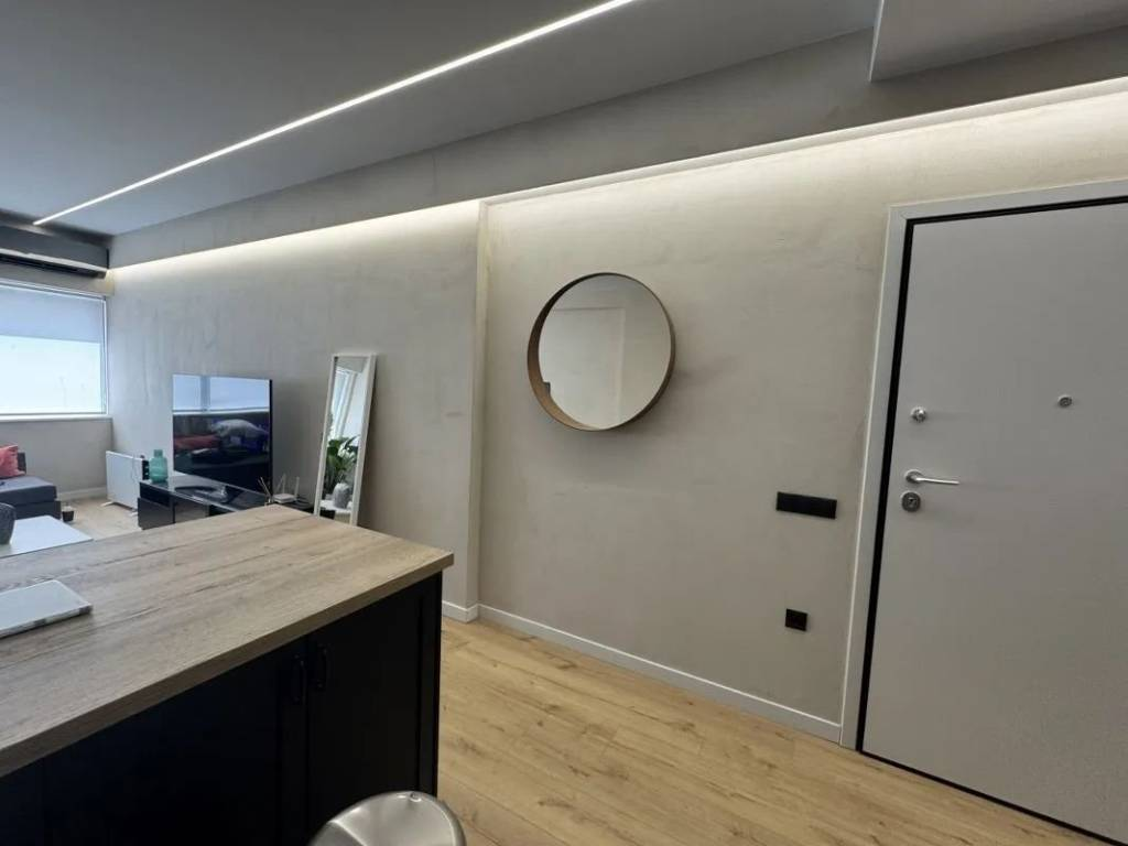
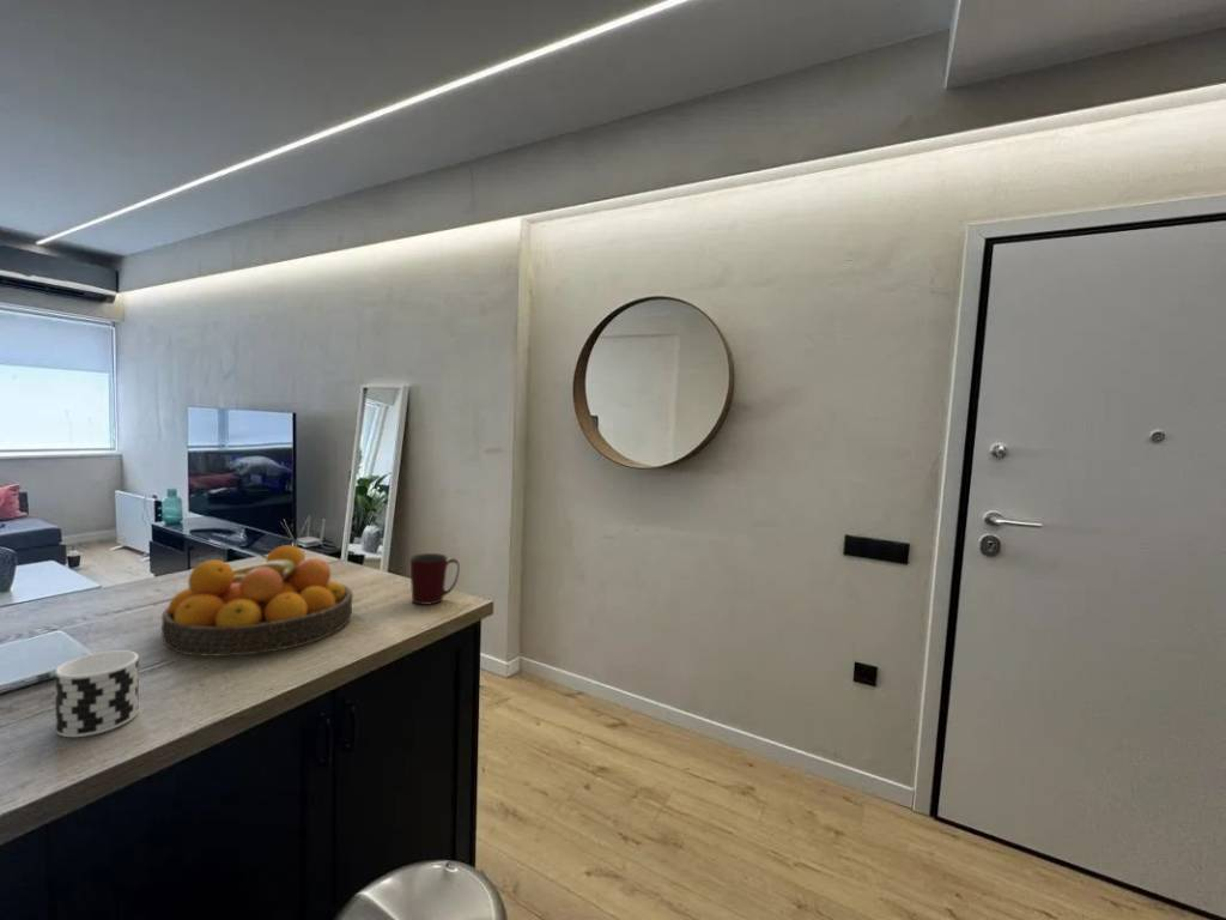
+ mug [409,552,461,606]
+ fruit bowl [160,544,354,658]
+ cup [54,649,140,738]
